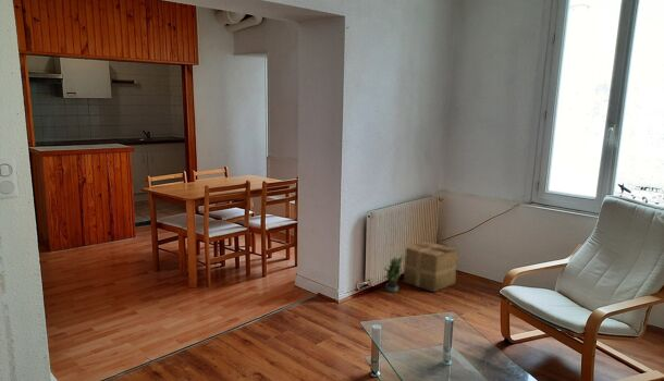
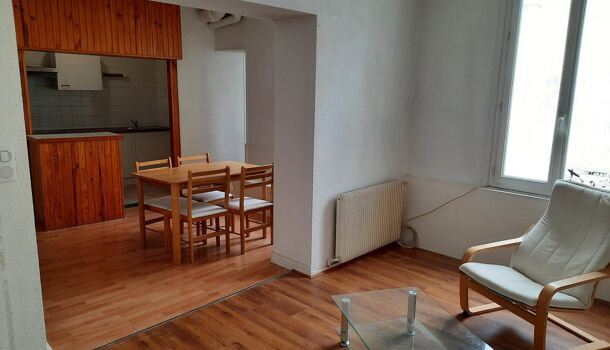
- cardboard box [403,241,458,293]
- potted plant [382,254,404,293]
